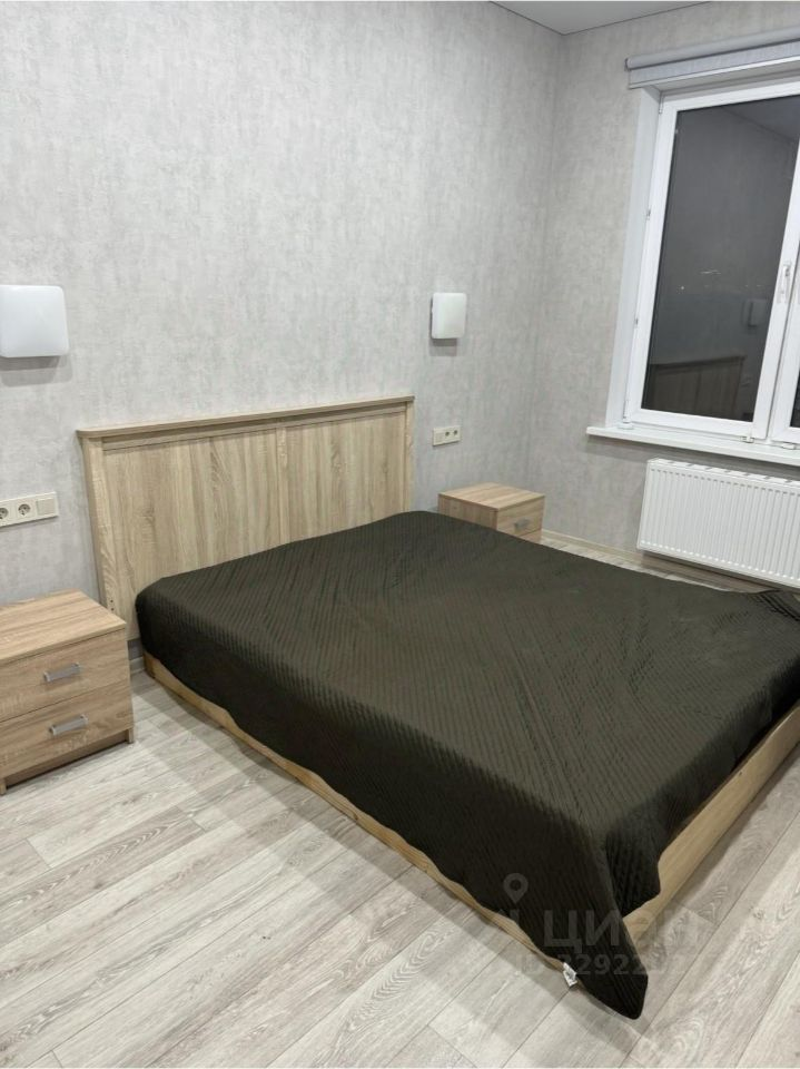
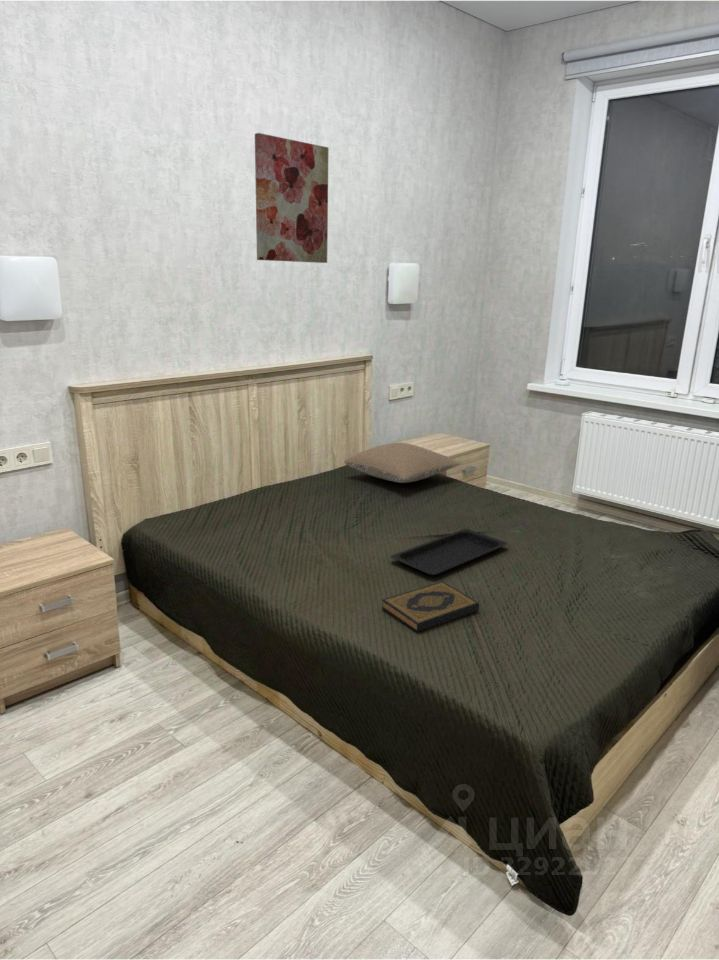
+ hardback book [381,580,480,633]
+ pillow [343,442,461,484]
+ serving tray [390,528,508,576]
+ wall art [254,132,329,264]
